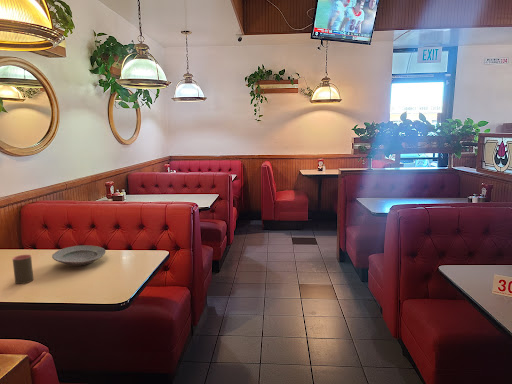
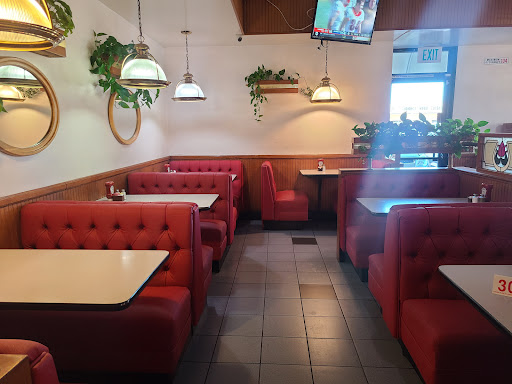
- plate [51,244,107,267]
- cup [12,254,34,285]
